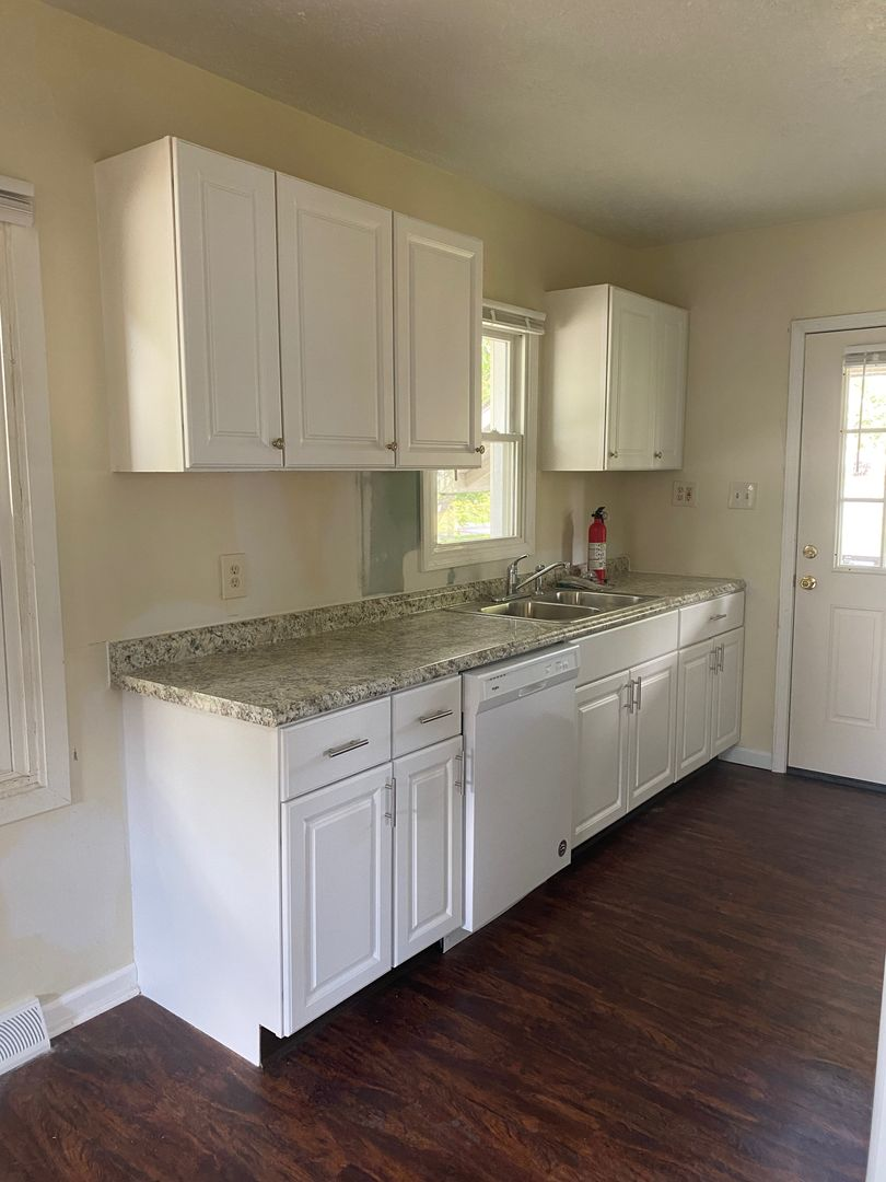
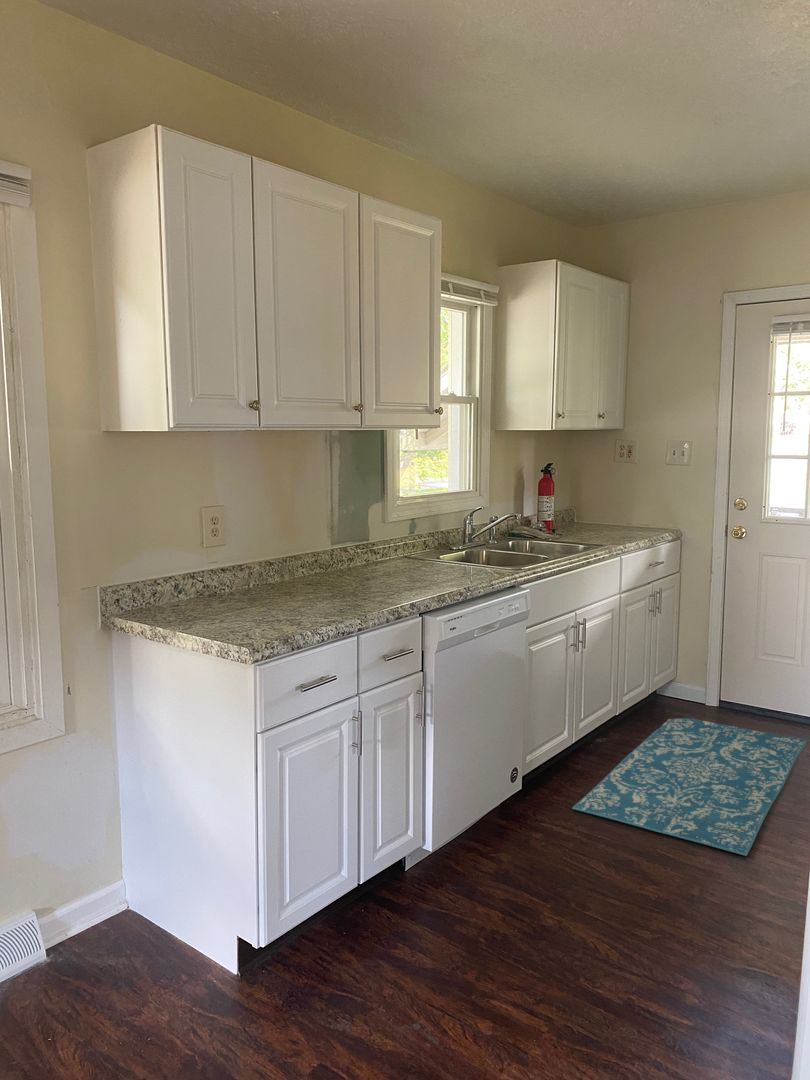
+ rug [571,717,809,857]
